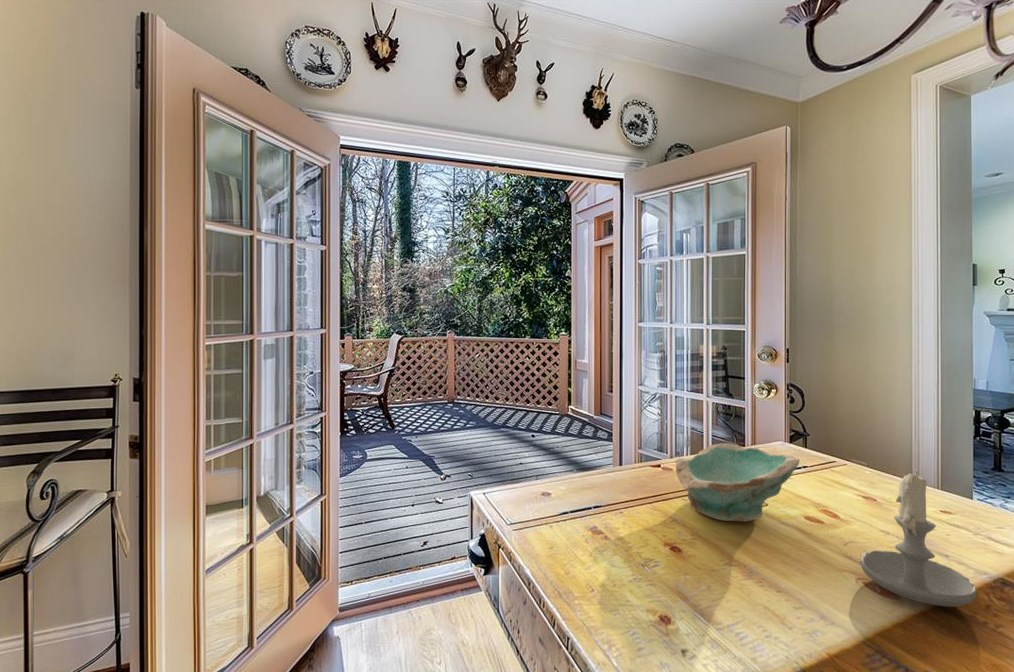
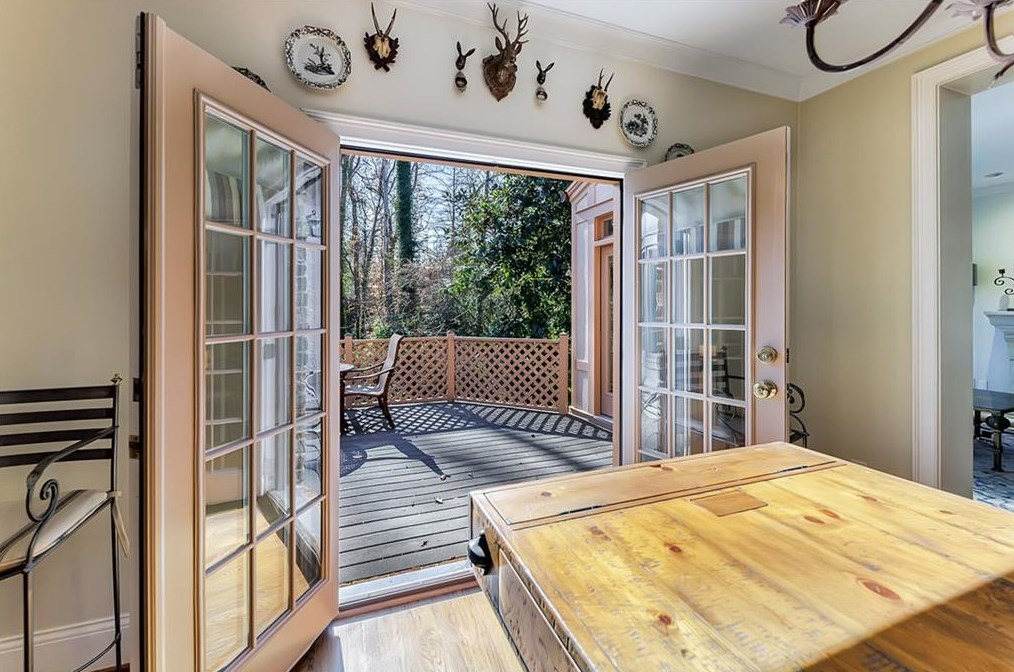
- bowl [674,443,801,523]
- candle [859,469,977,608]
